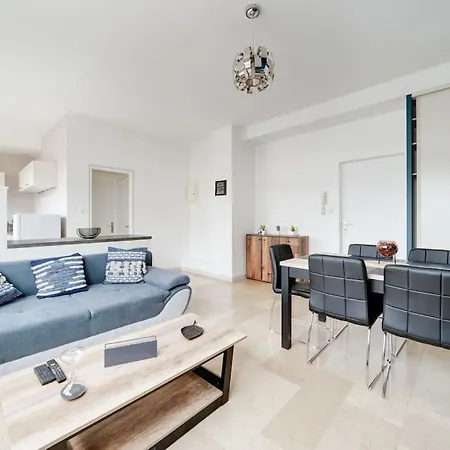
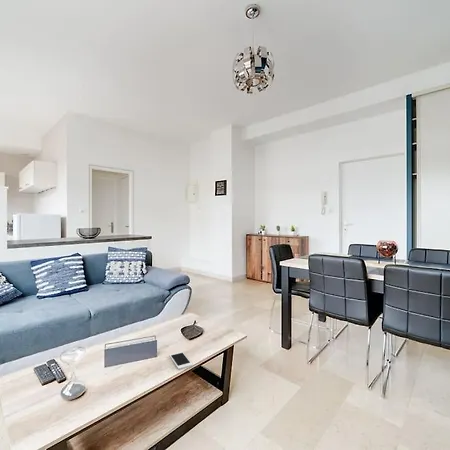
+ cell phone [169,351,193,370]
